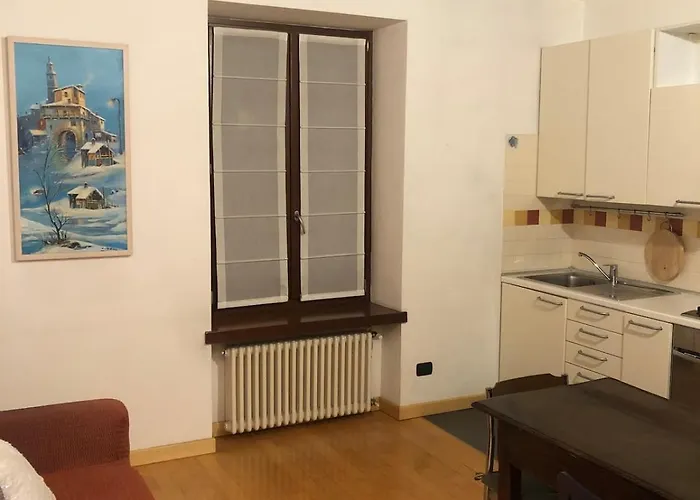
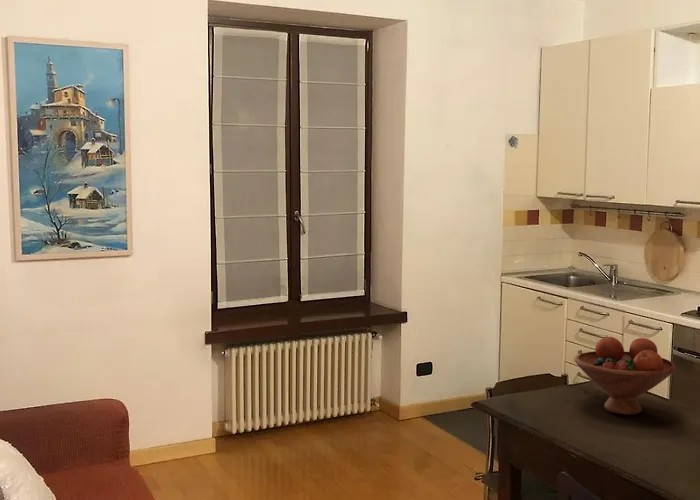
+ fruit bowl [574,336,677,416]
